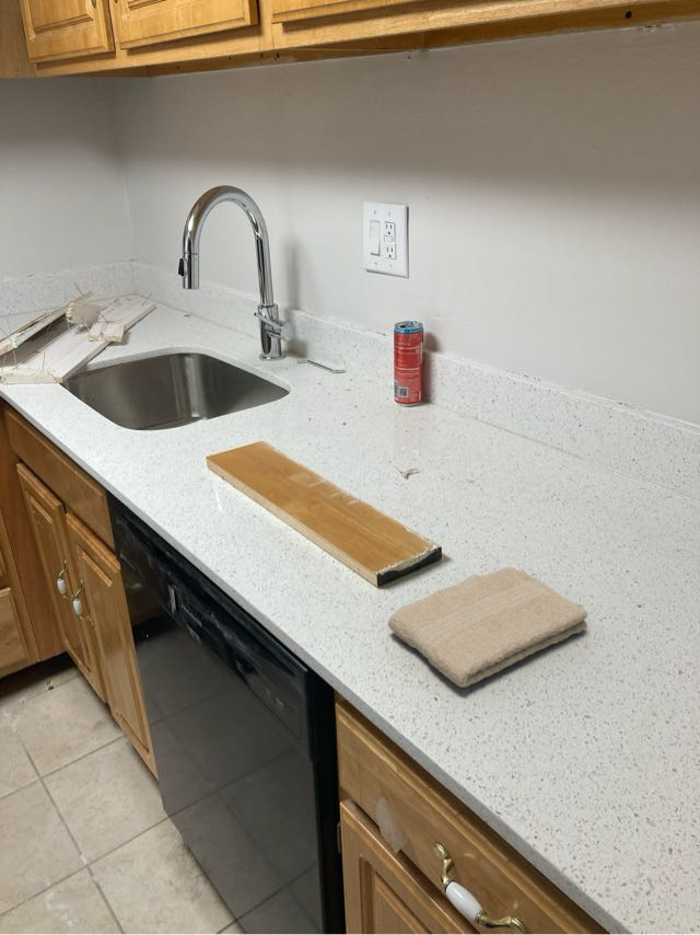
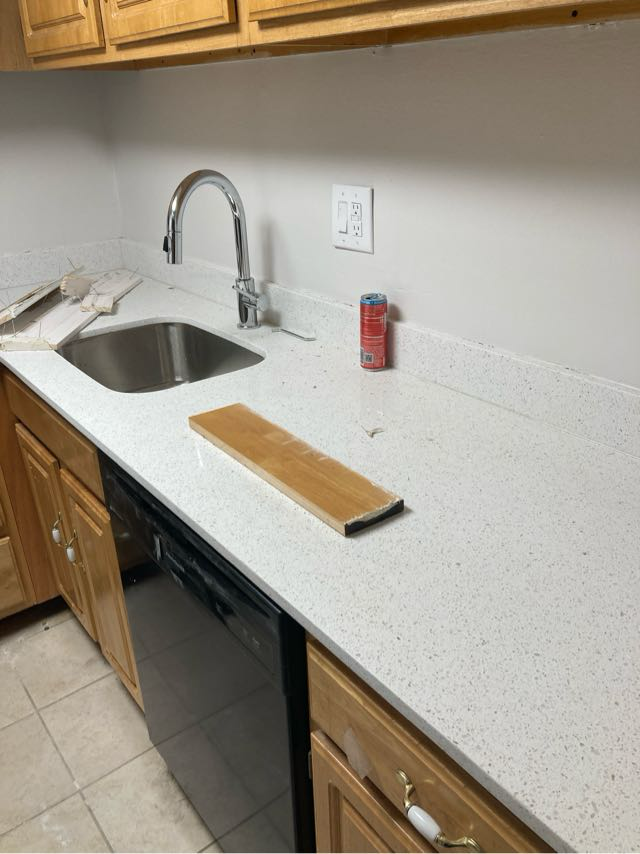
- washcloth [387,566,588,689]
